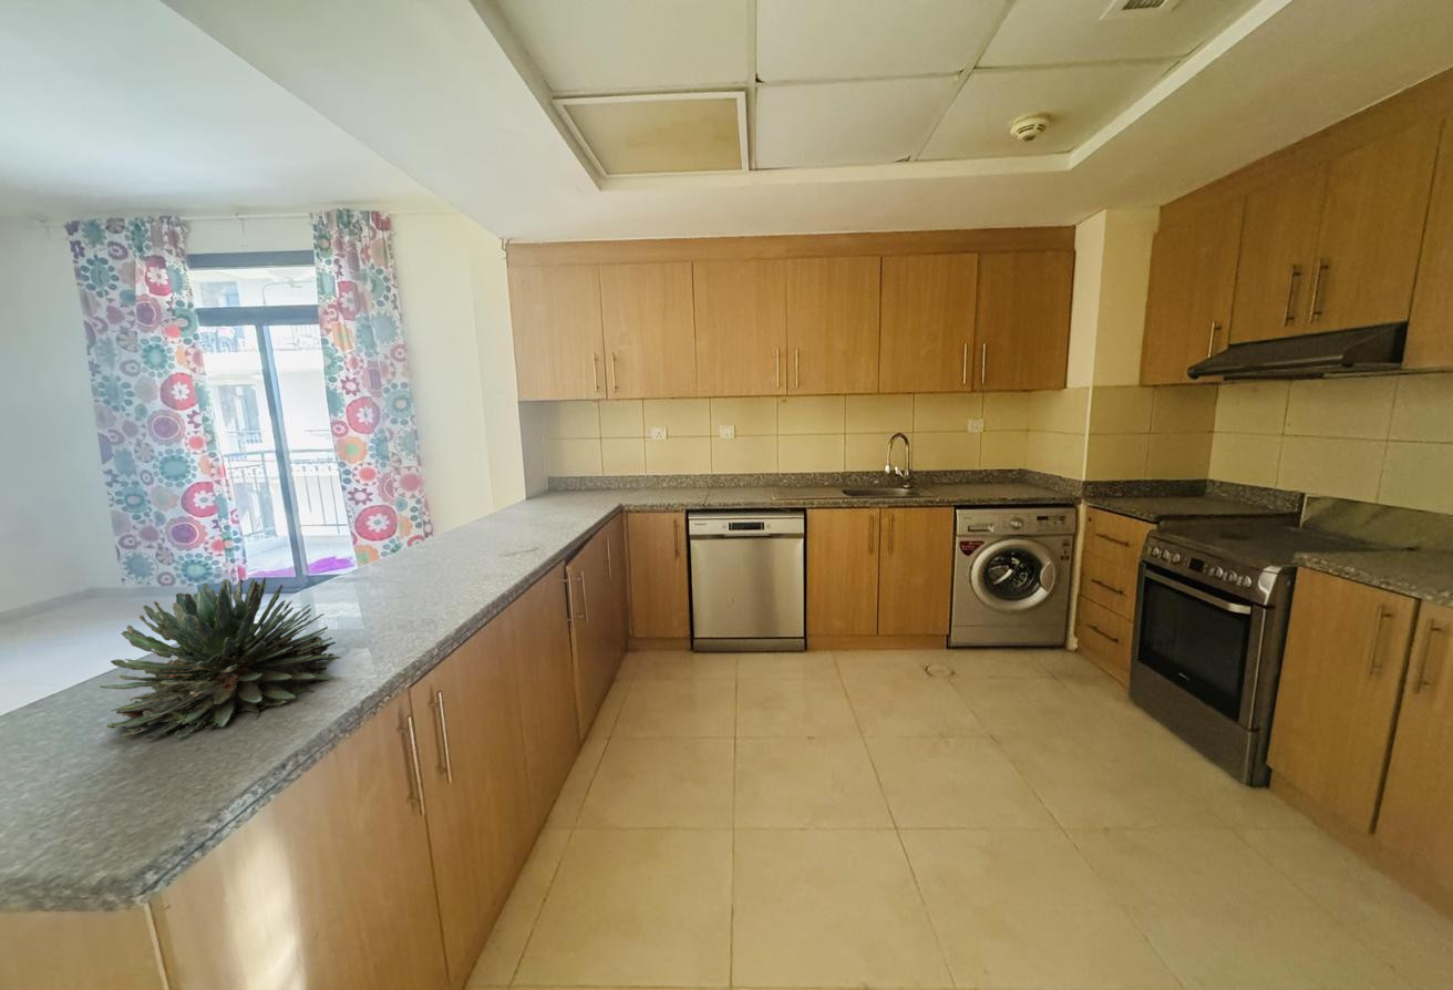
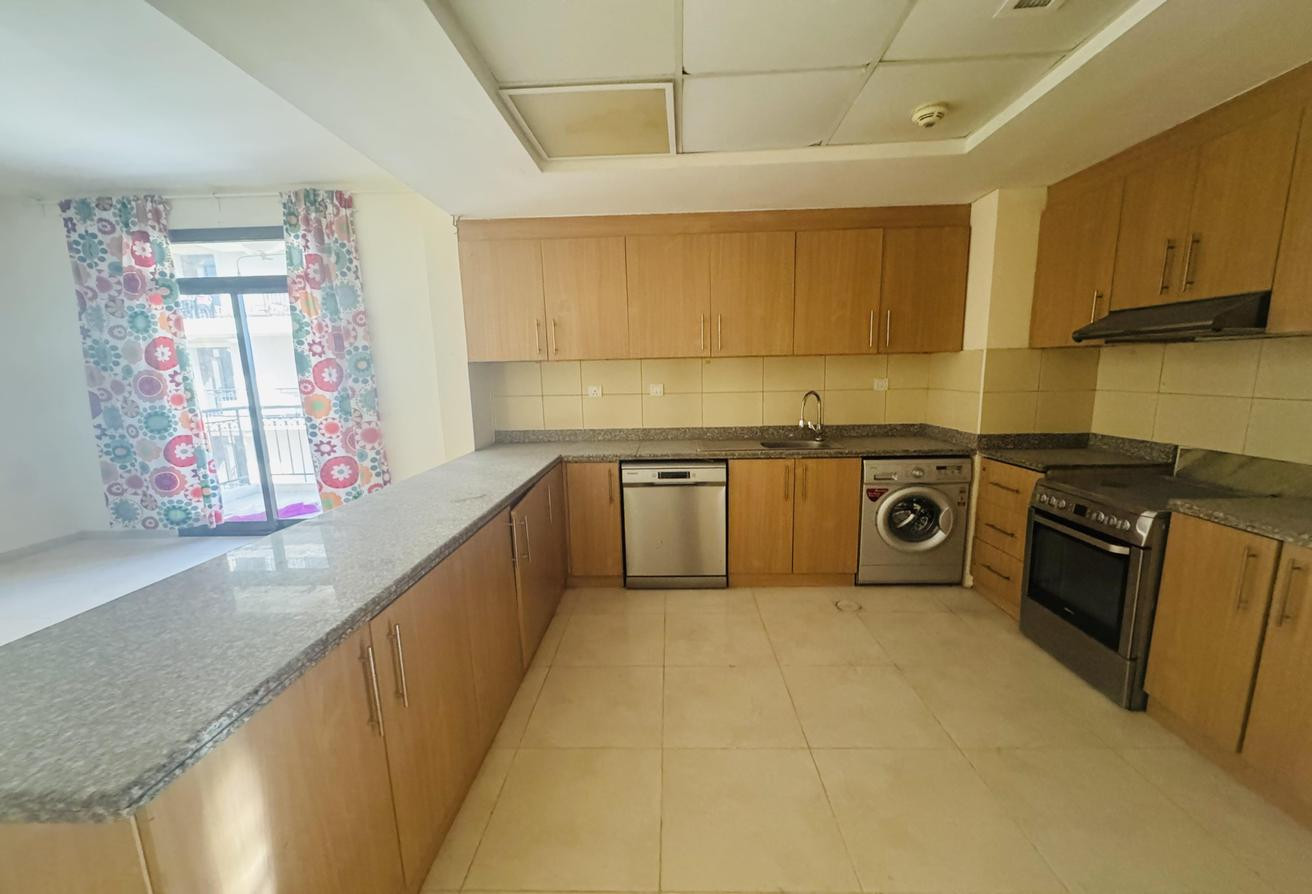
- succulent plant [99,576,342,740]
